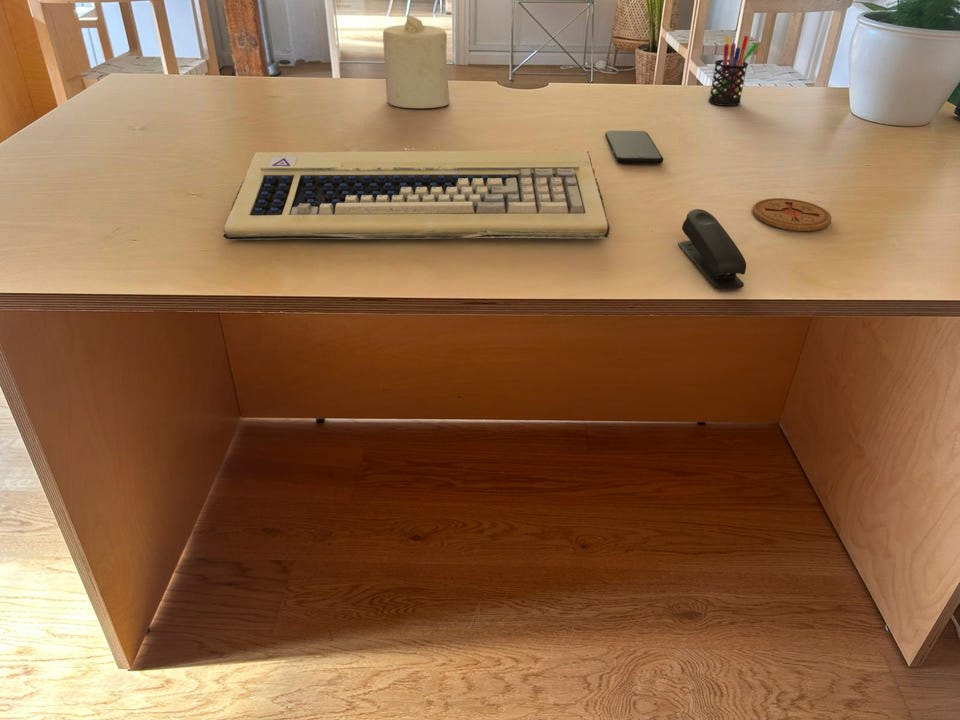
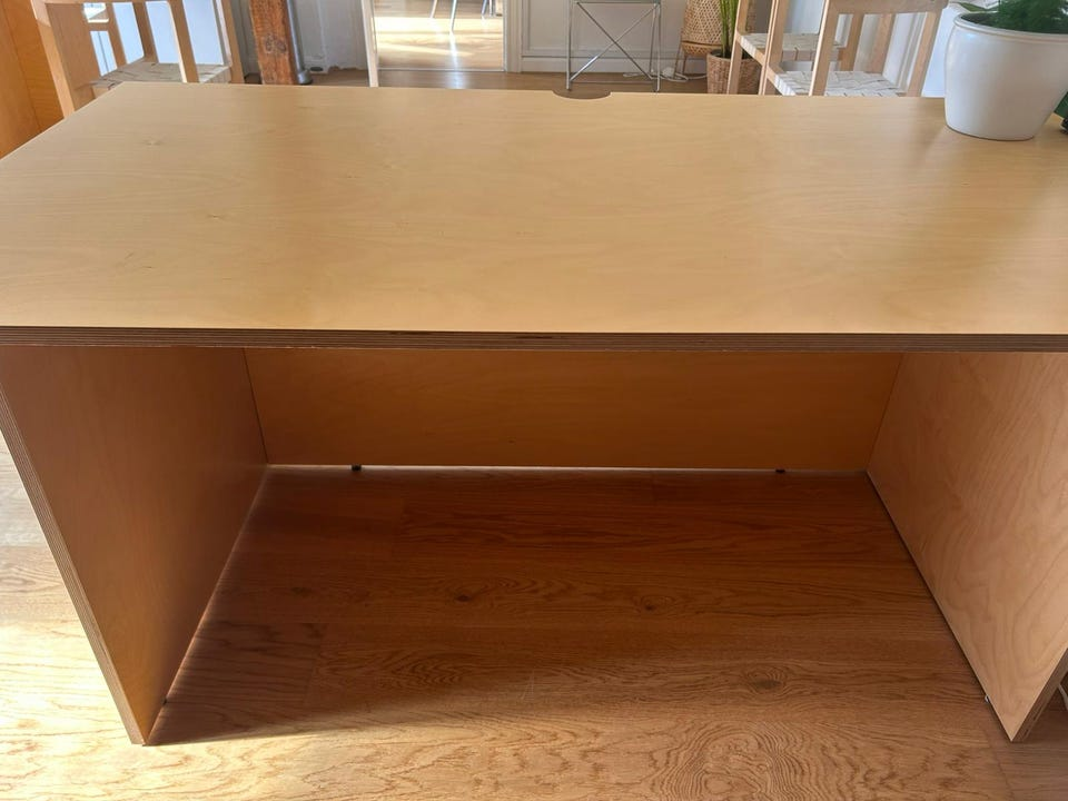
- pen holder [707,34,759,107]
- computer keyboard [222,148,611,241]
- candle [382,13,451,109]
- smartphone [604,130,664,165]
- coaster [752,197,832,232]
- stapler [677,208,747,290]
